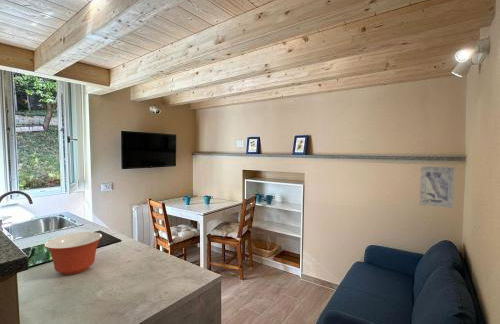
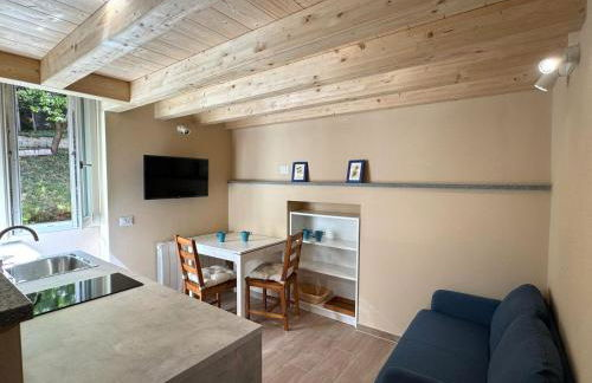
- wall art [419,165,455,209]
- mixing bowl [43,231,103,276]
